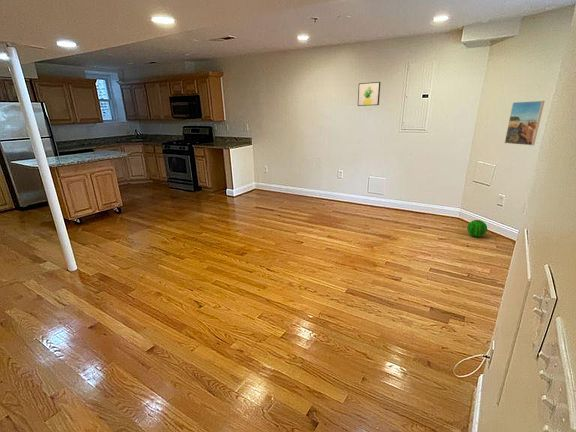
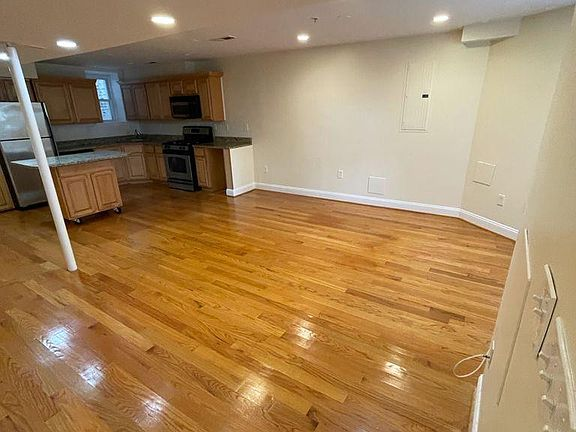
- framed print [504,100,545,146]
- wall art [357,81,382,107]
- ball [466,219,488,238]
